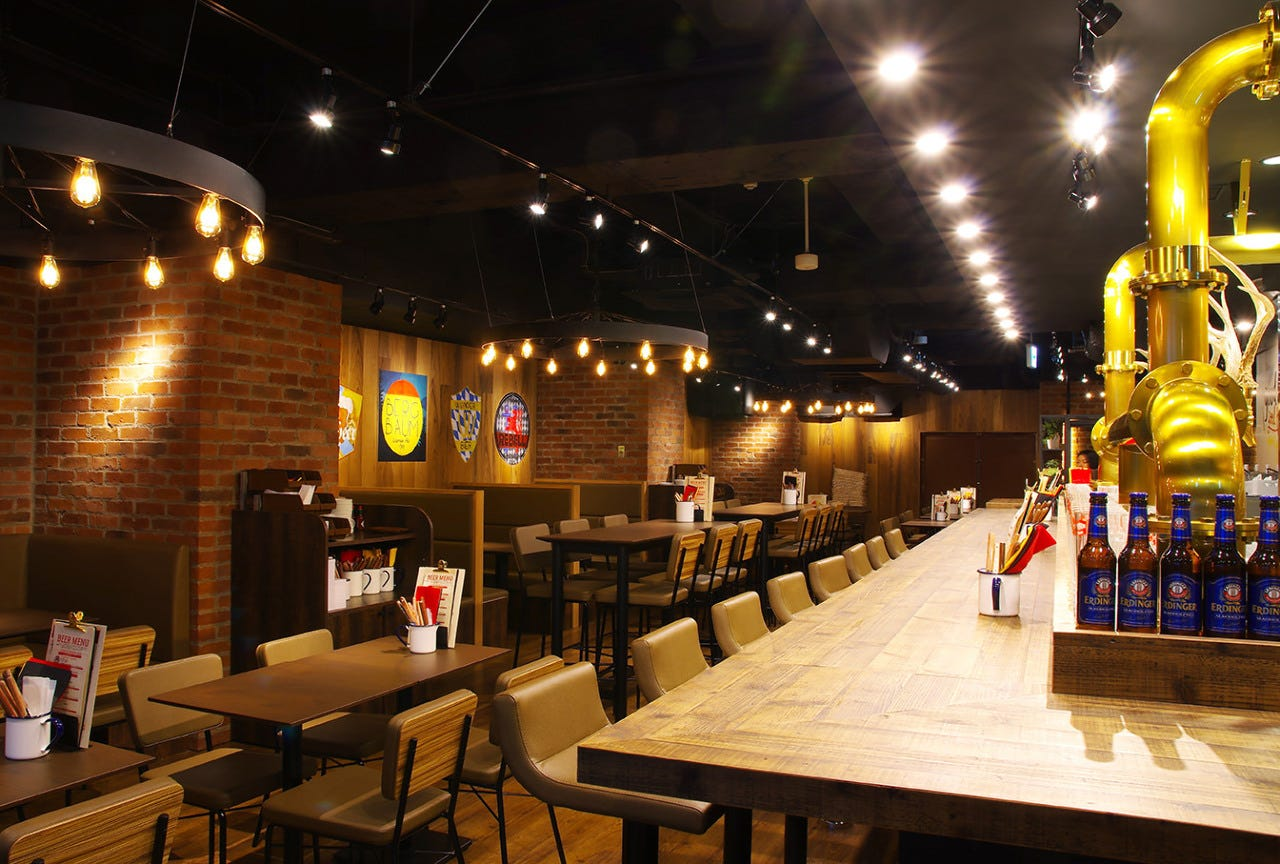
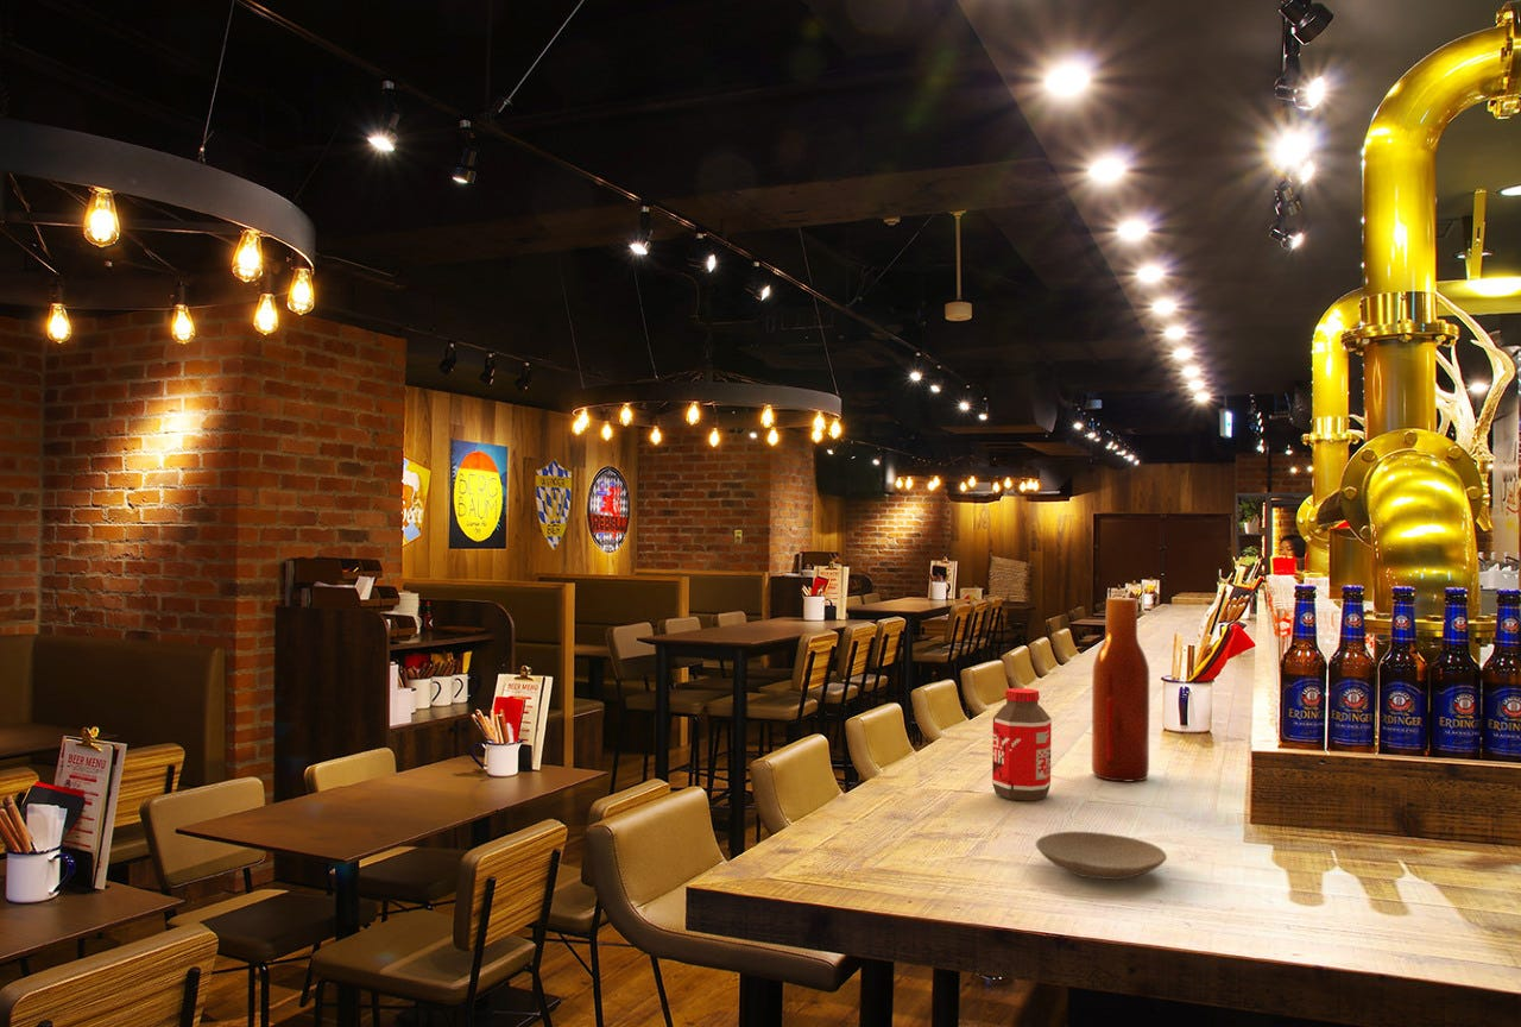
+ beer bottle [1091,597,1150,782]
+ plate [1035,831,1168,881]
+ bottle [991,687,1053,801]
